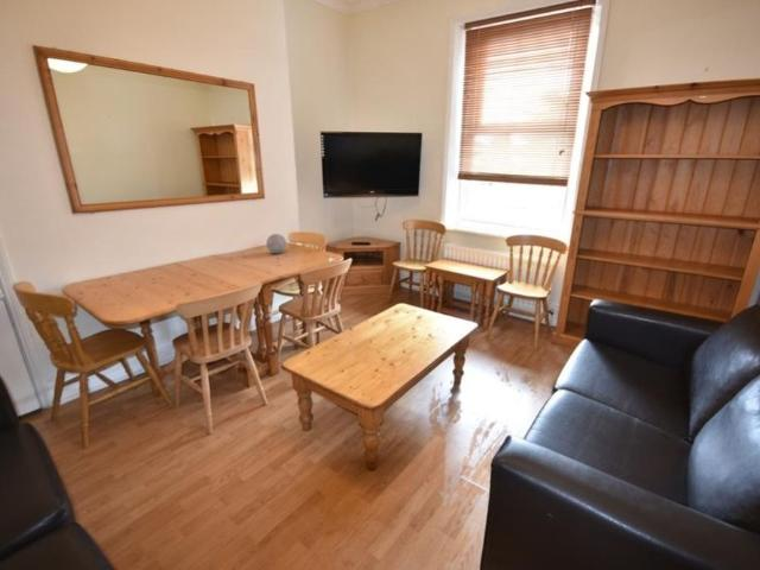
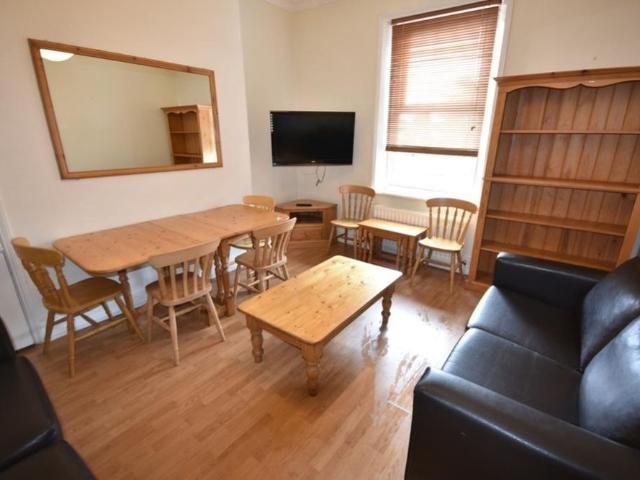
- decorative ball [265,233,287,254]
